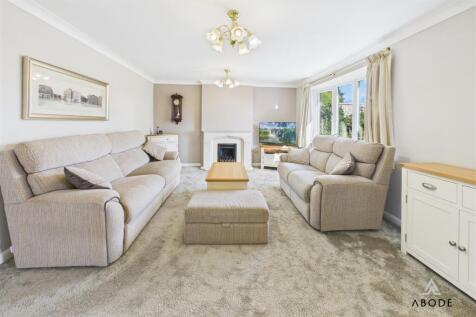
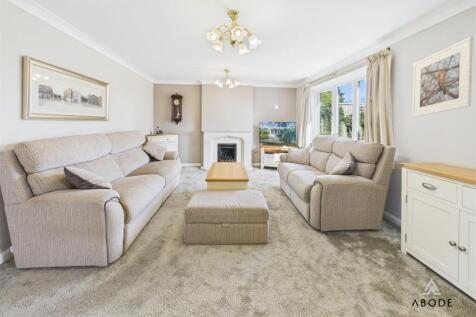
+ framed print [411,36,474,118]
